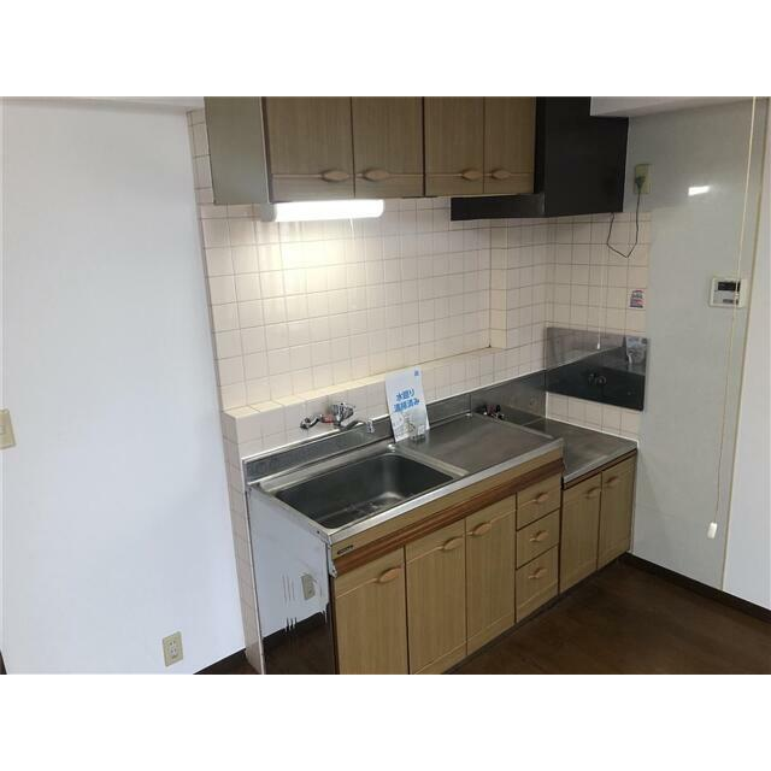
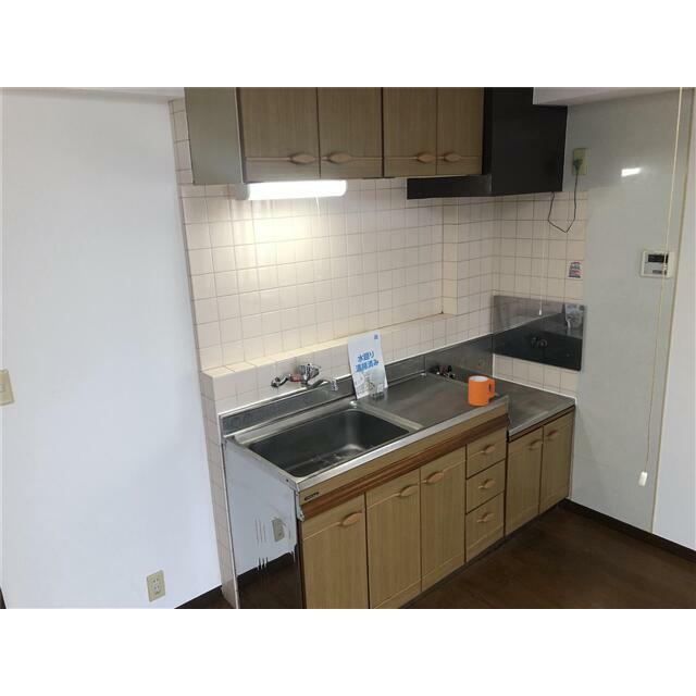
+ mug [468,375,496,407]
